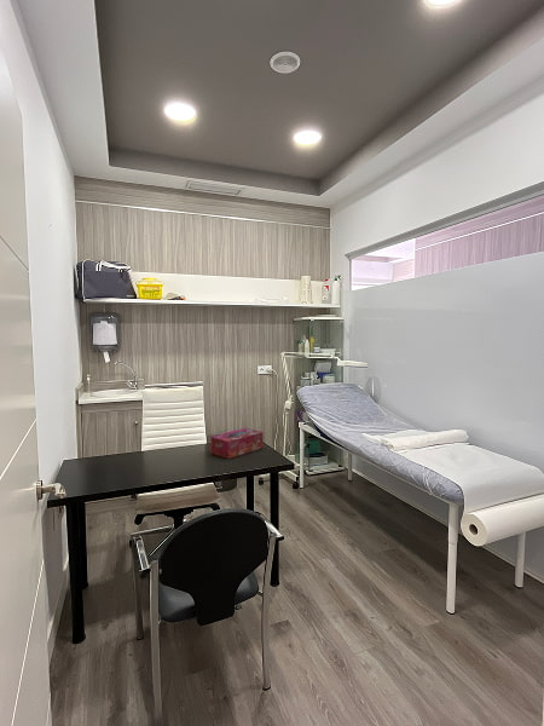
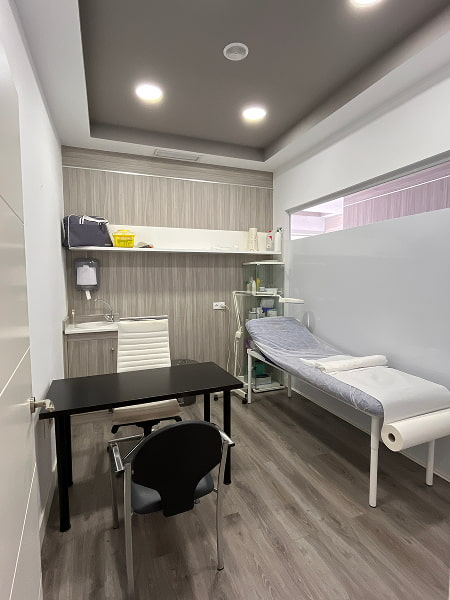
- tissue box [209,427,264,460]
